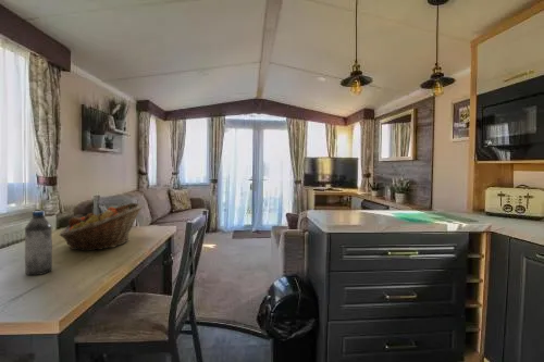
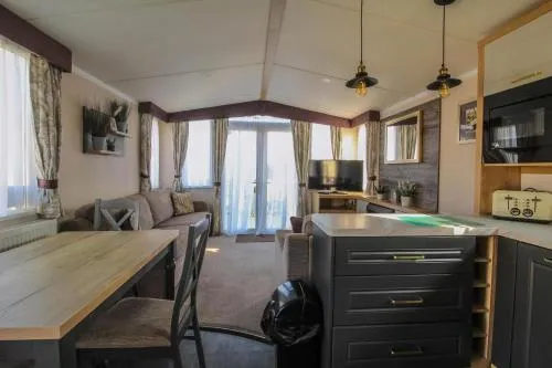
- fruit basket [59,202,145,252]
- water bottle [24,210,53,276]
